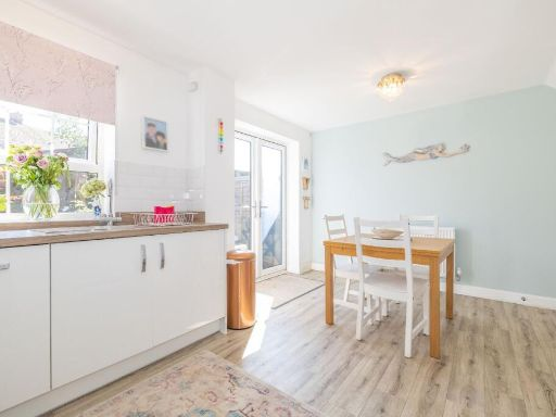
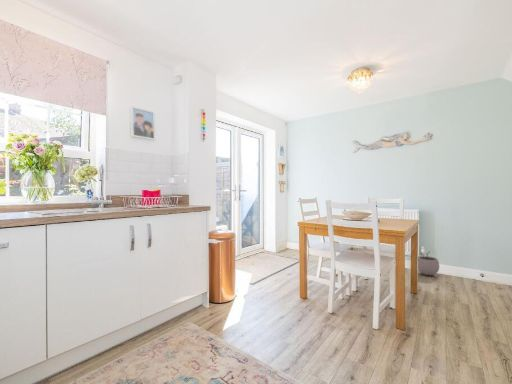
+ plant pot [417,250,440,276]
